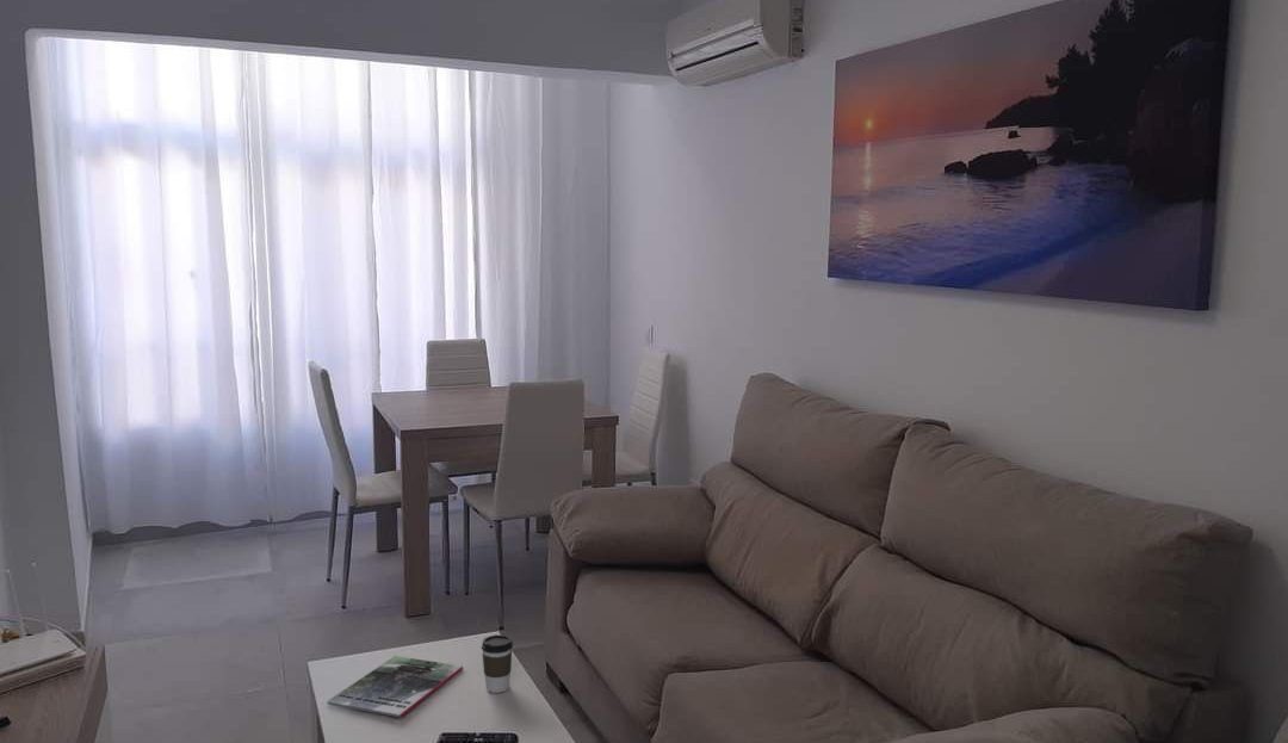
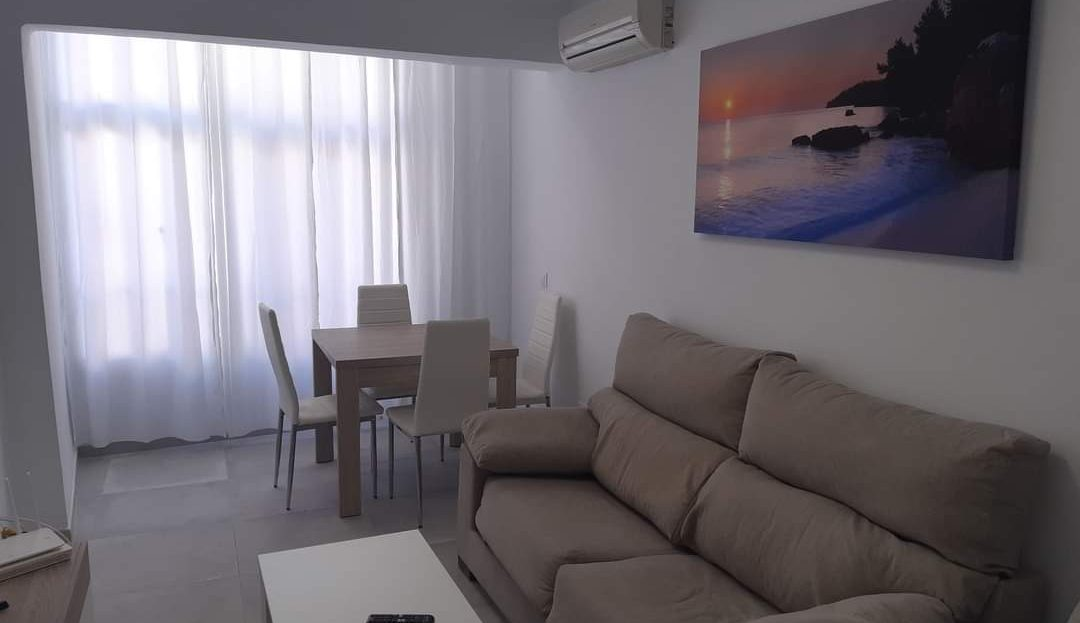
- coffee cup [481,633,514,694]
- magazine [326,655,464,719]
